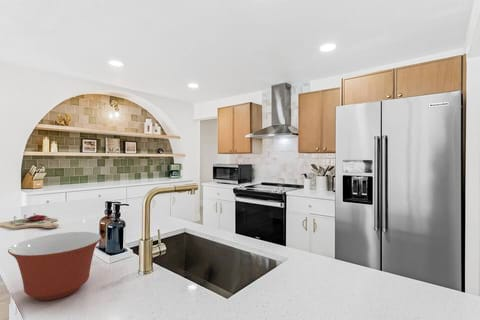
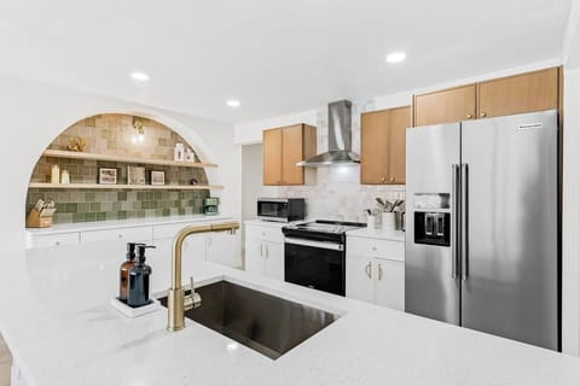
- cutting board [0,212,60,230]
- mixing bowl [7,231,102,301]
